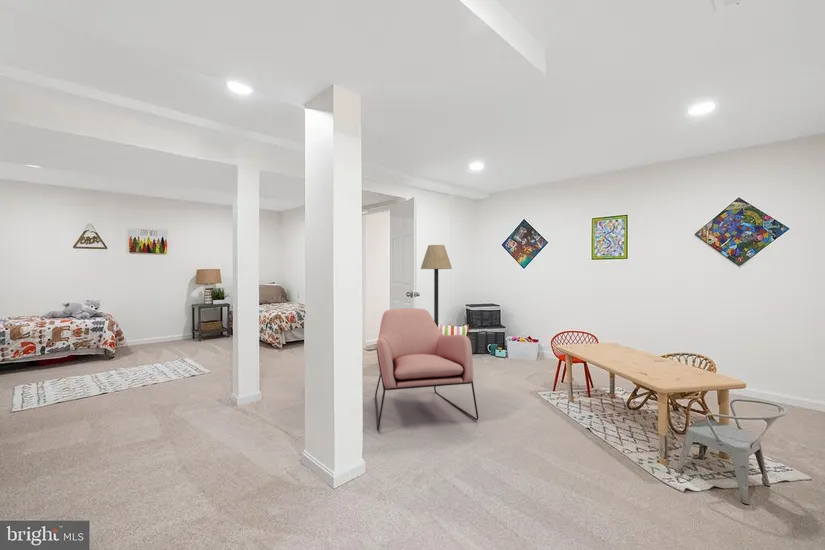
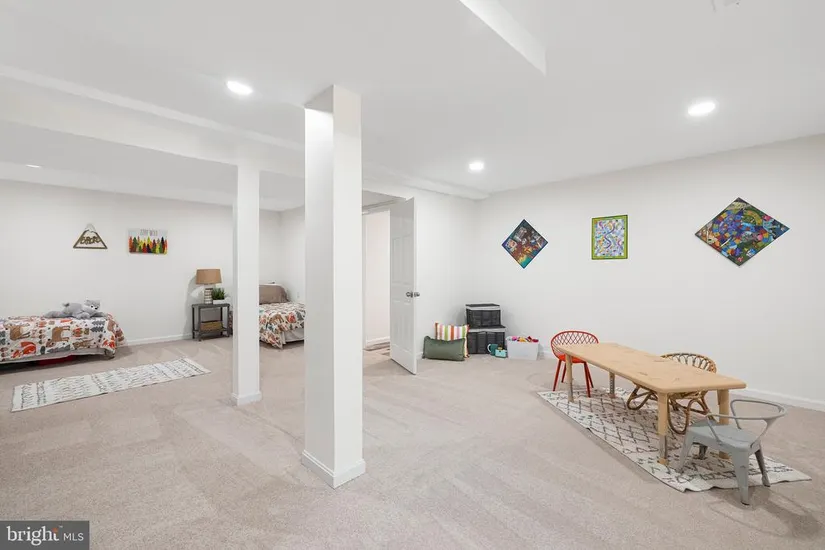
- armchair [374,307,479,432]
- floor lamp [420,244,453,328]
